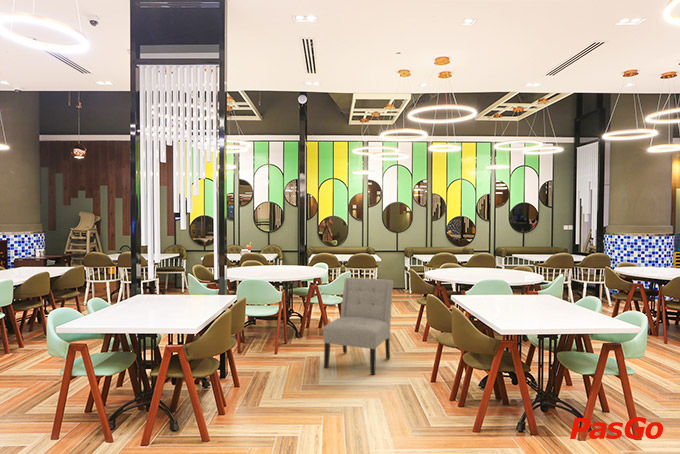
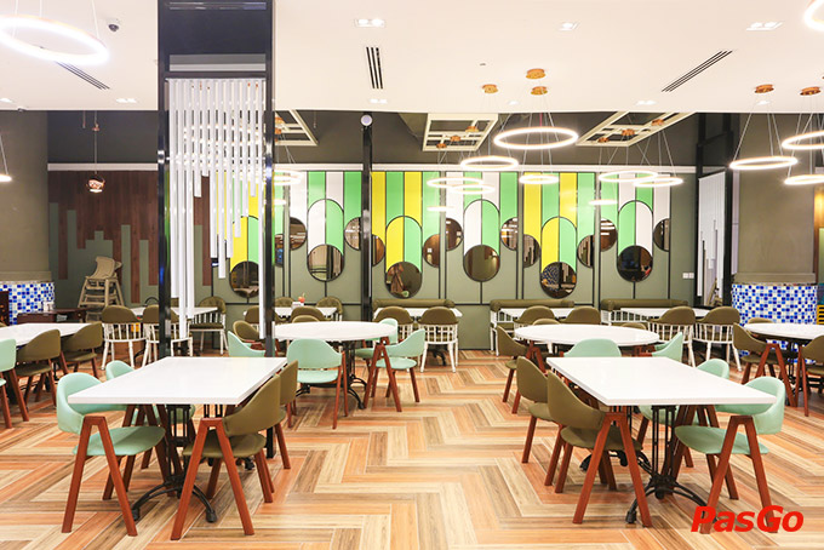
- chair [322,277,394,376]
